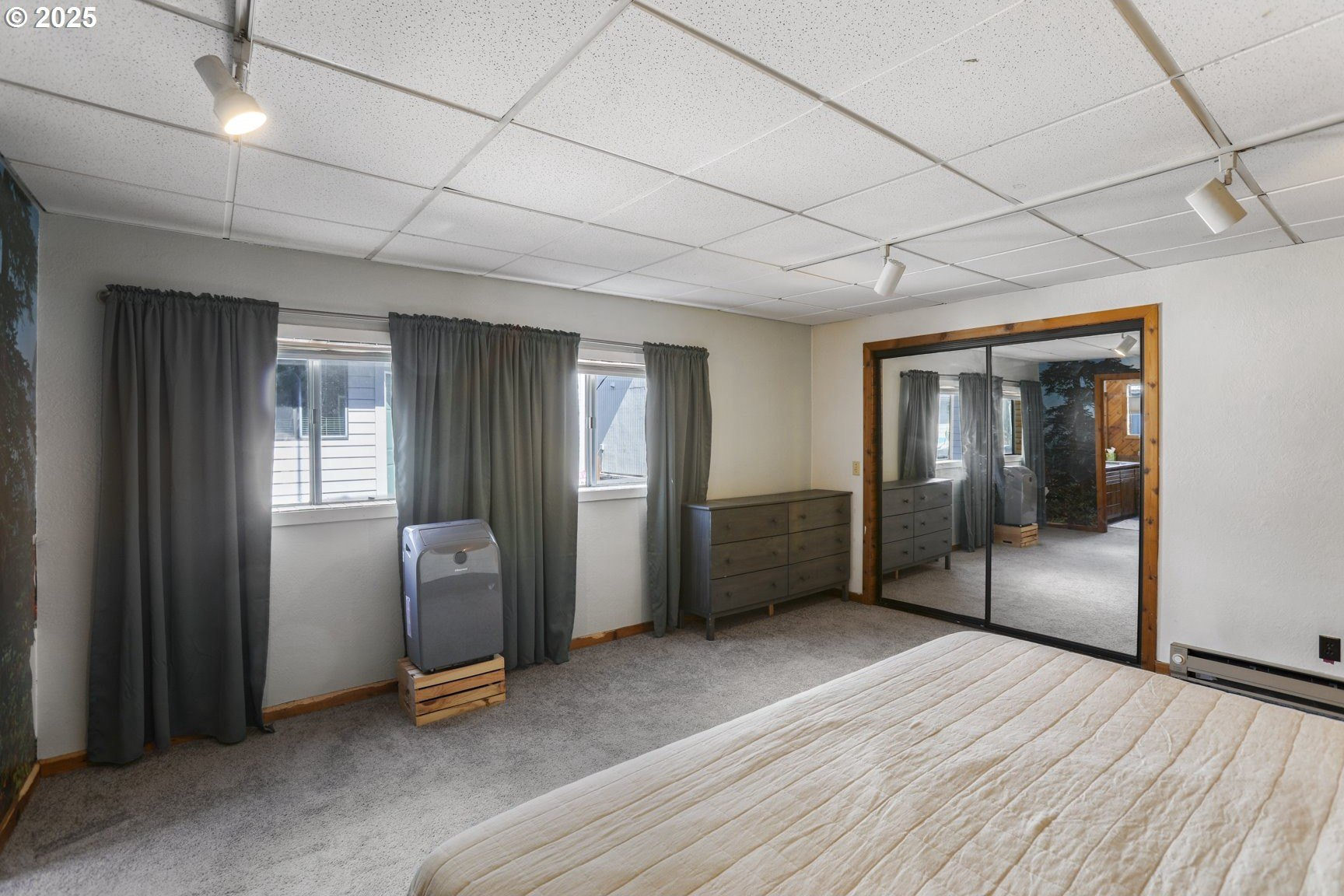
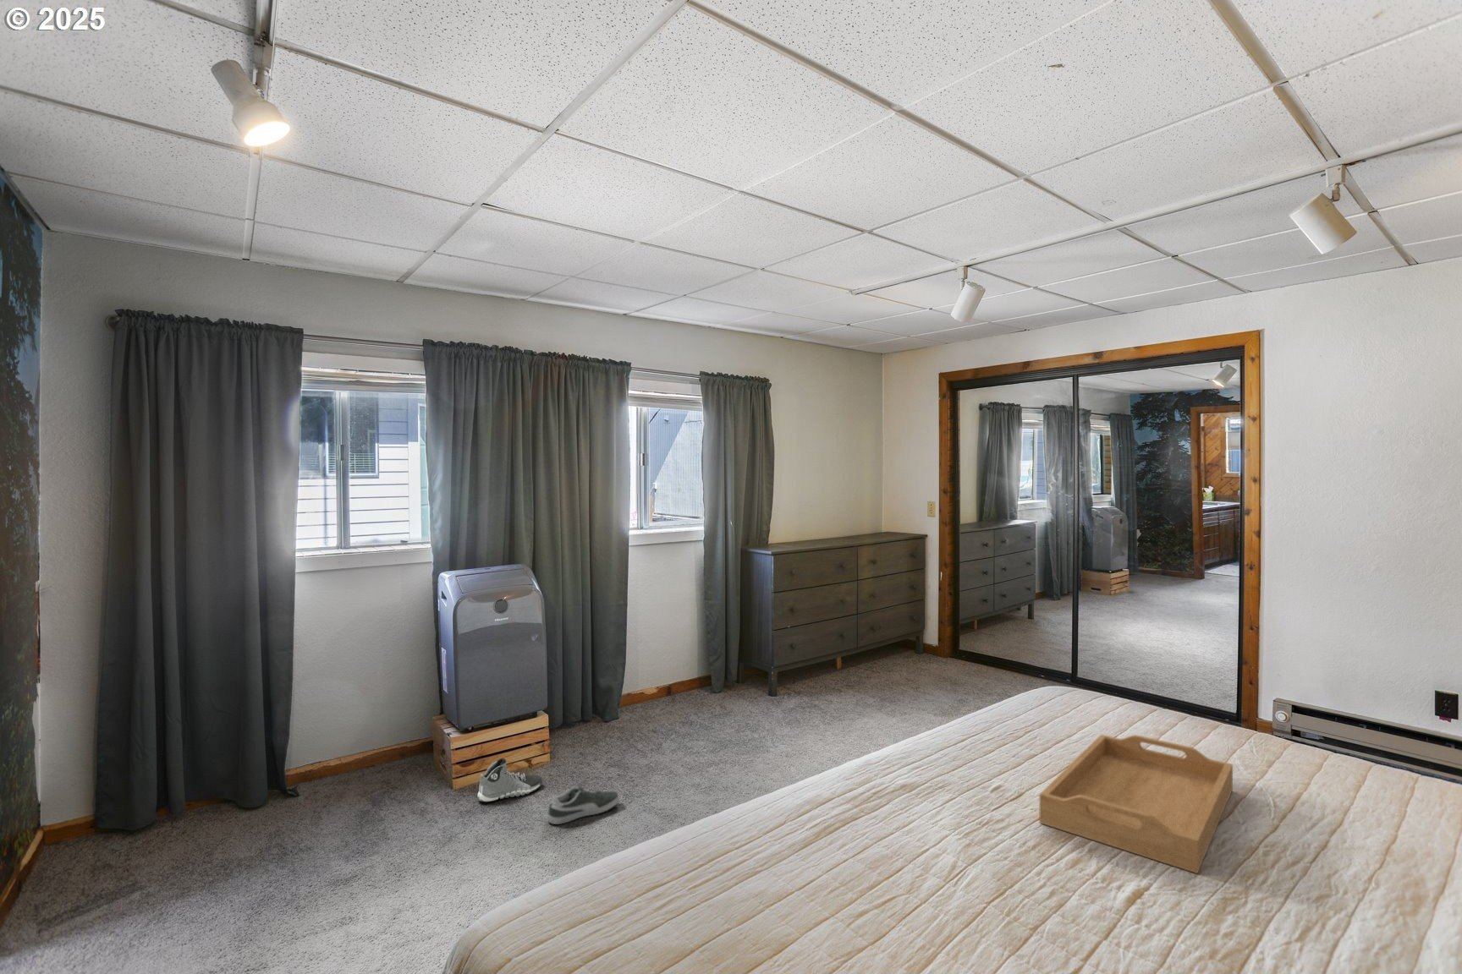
+ serving tray [1038,734,1234,874]
+ shoe [546,786,620,825]
+ sneaker [478,758,543,803]
